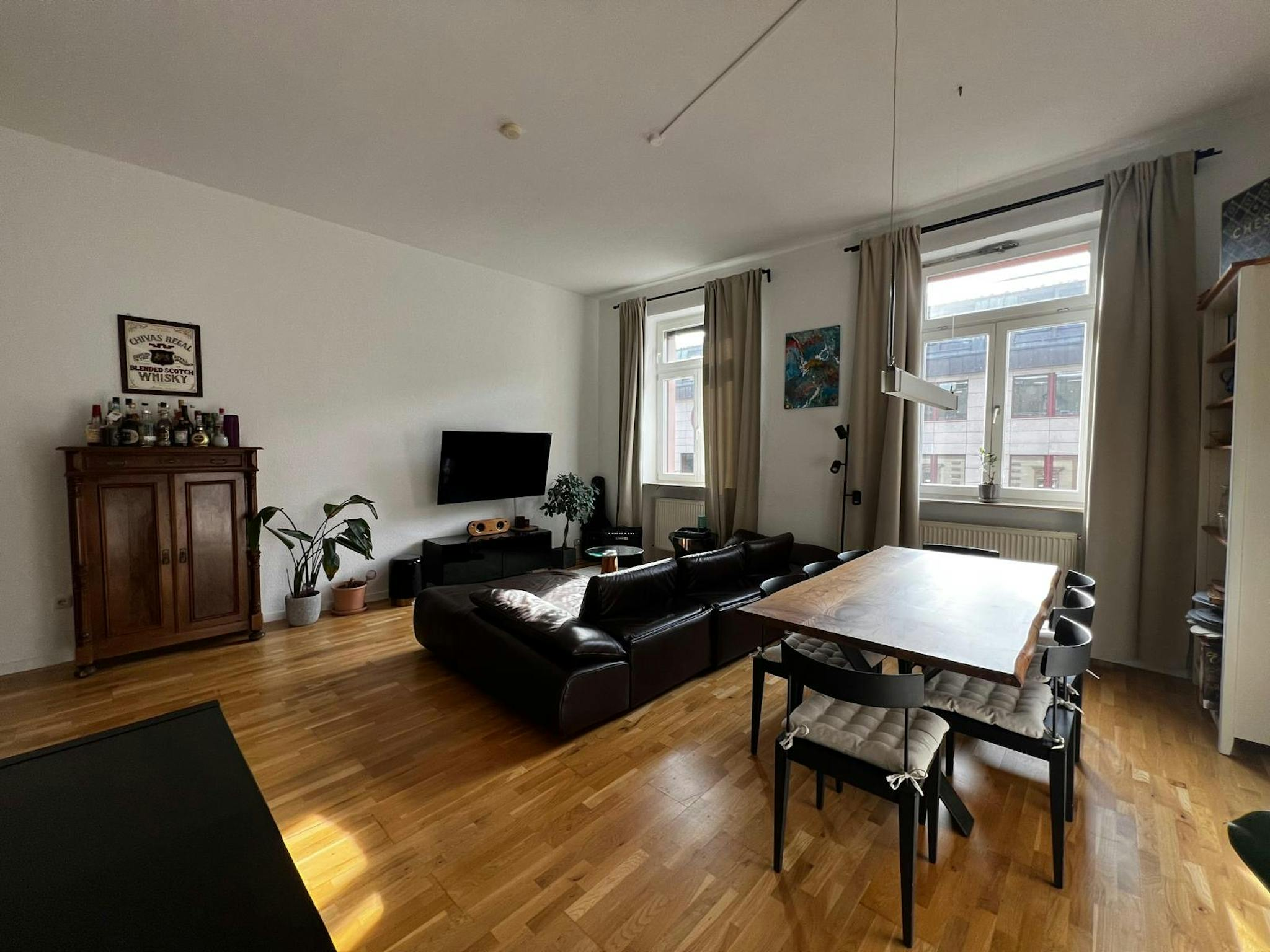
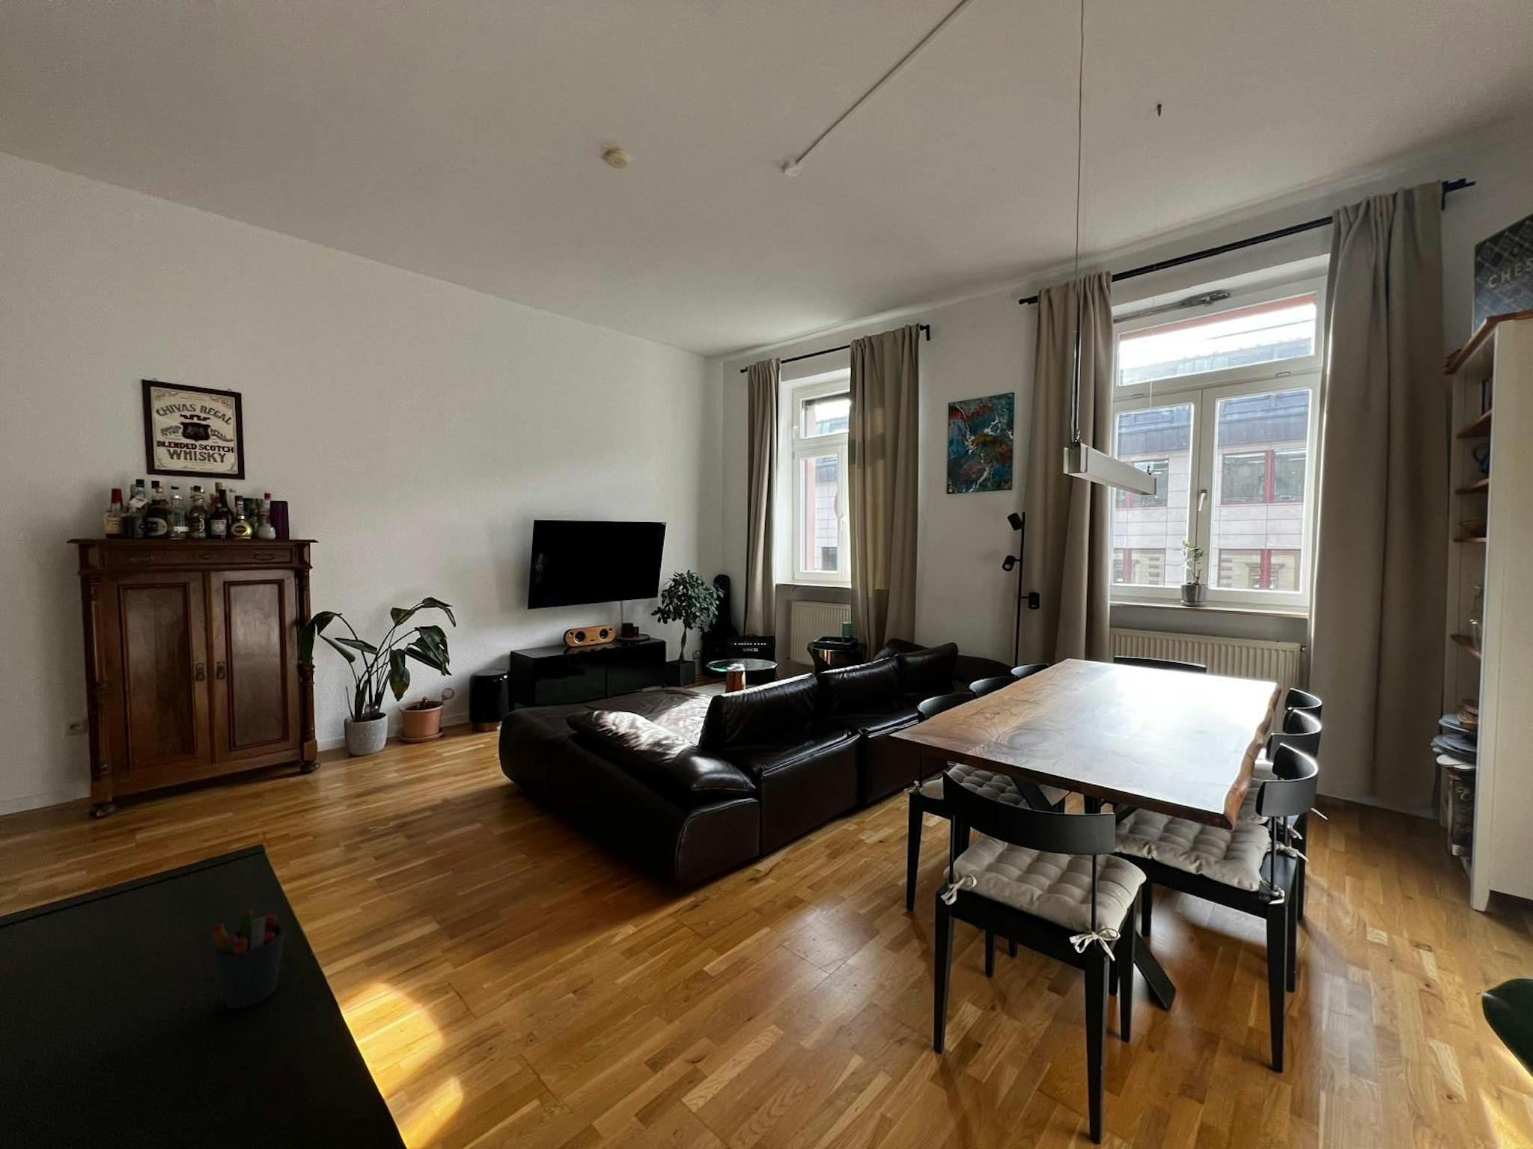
+ pen holder [209,910,286,1009]
